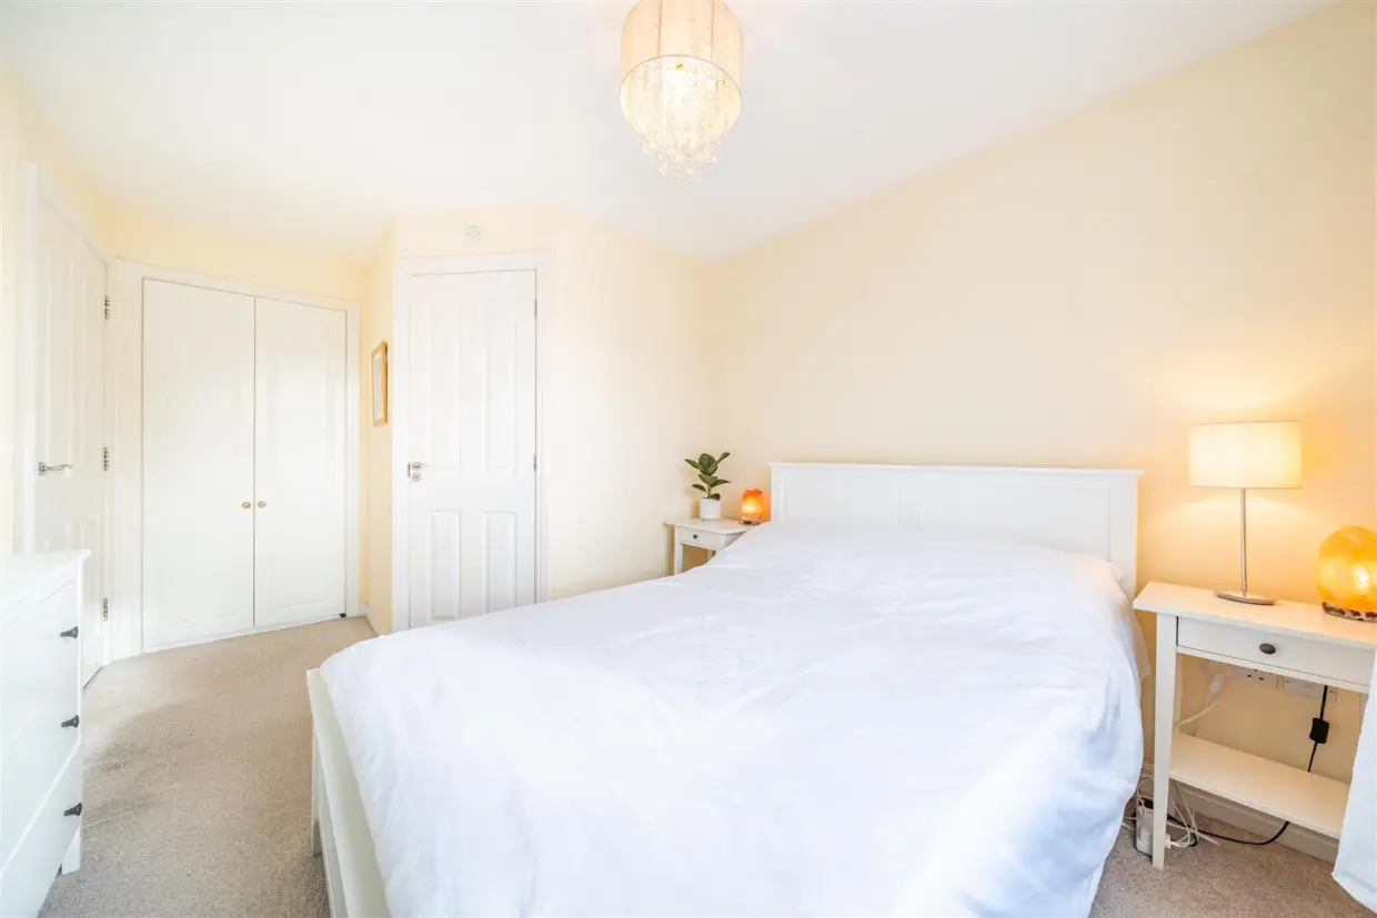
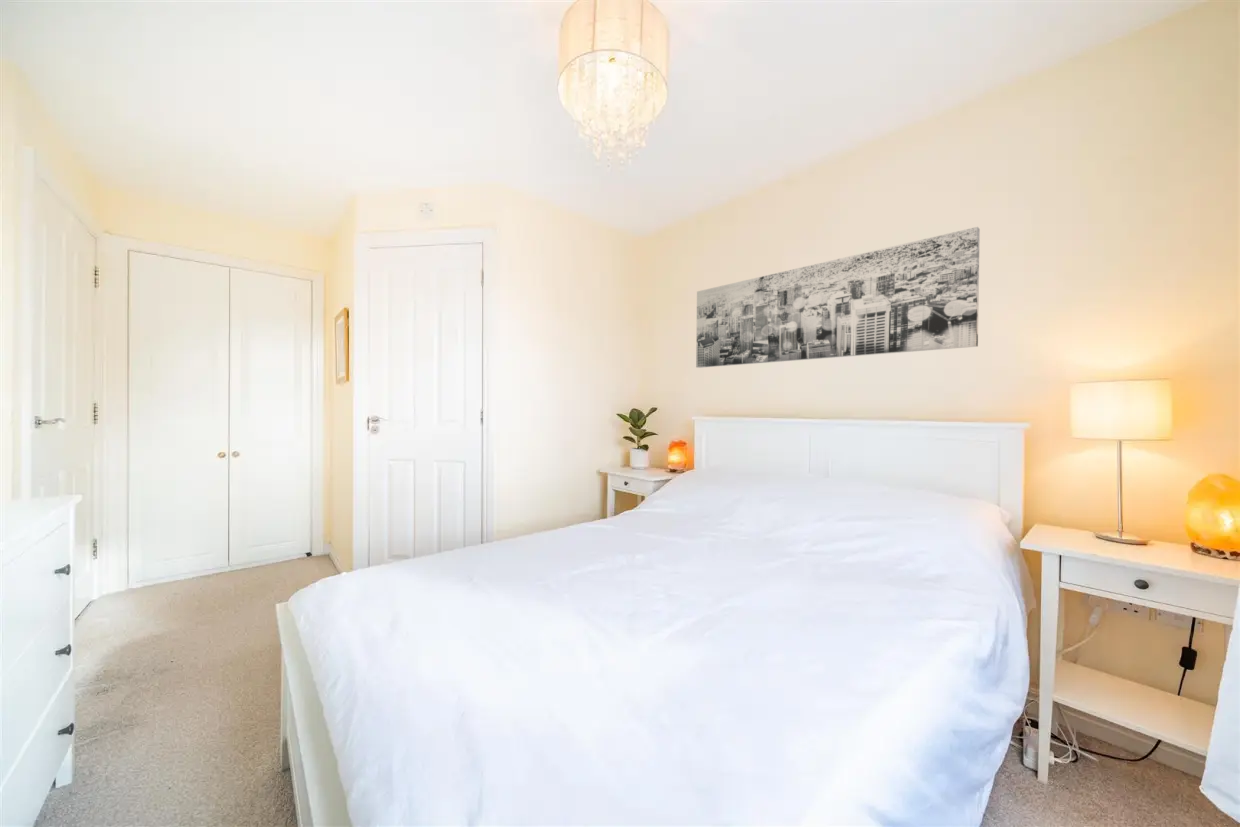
+ wall art [695,226,981,369]
